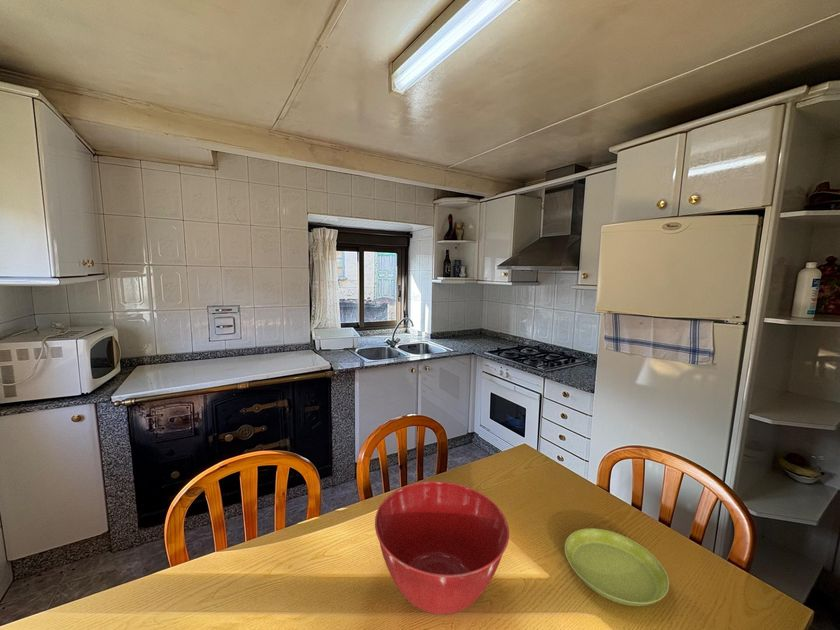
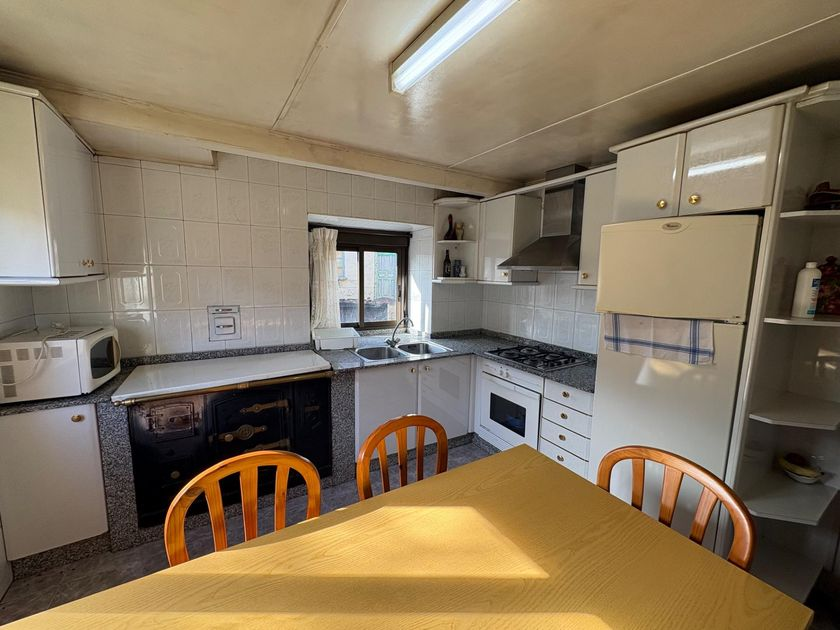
- mixing bowl [374,480,510,616]
- saucer [564,527,670,607]
